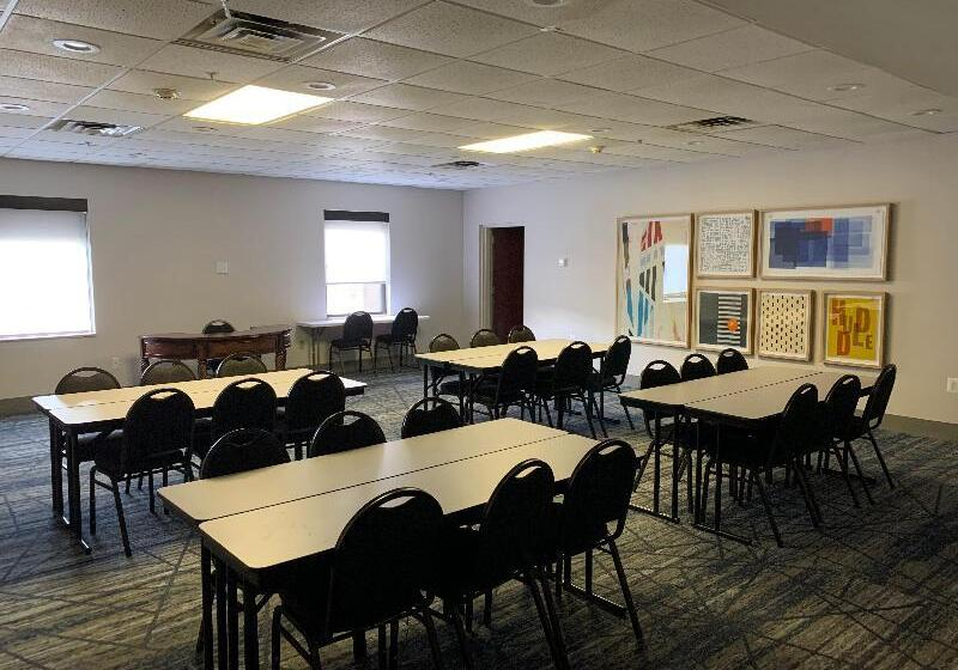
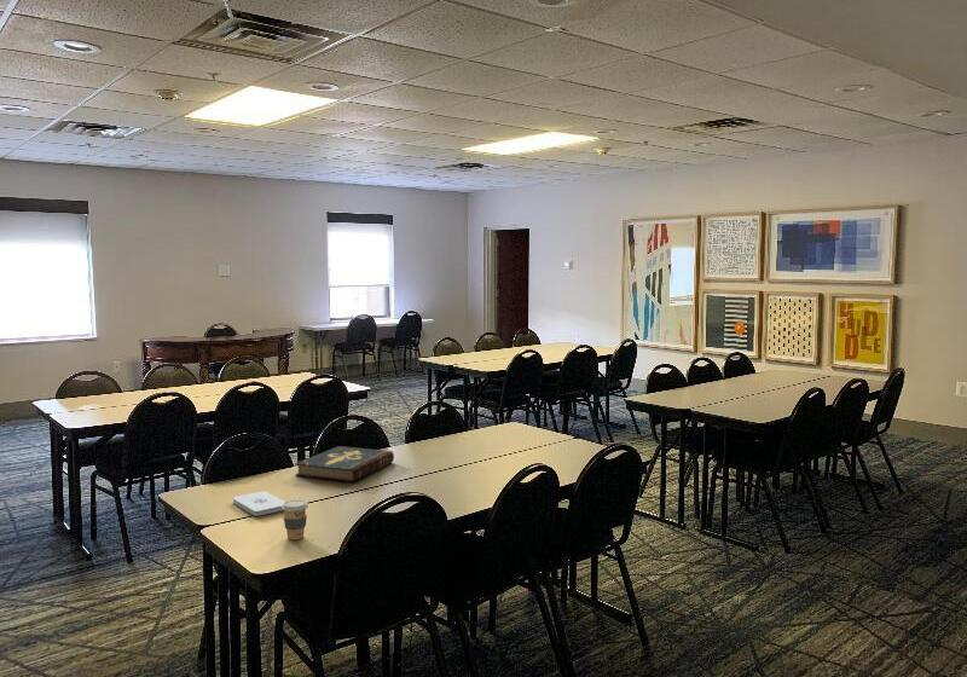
+ coffee cup [282,499,309,542]
+ book [294,445,395,484]
+ notepad [232,490,286,517]
